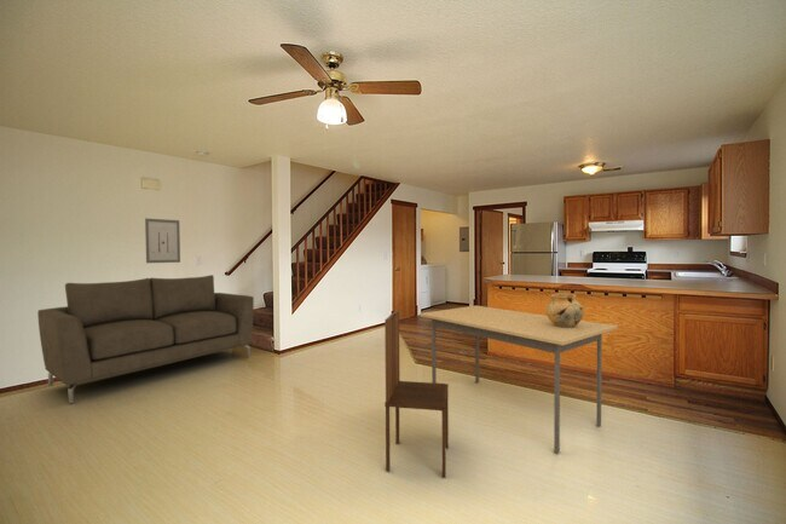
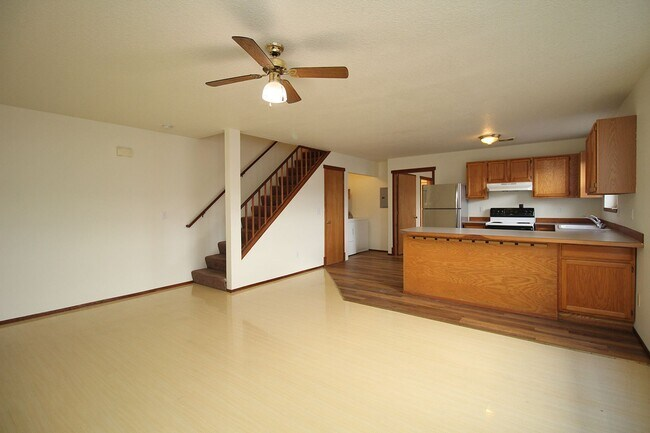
- dining chair [383,309,450,479]
- ceramic pot [544,292,585,328]
- sofa [36,273,255,405]
- wall art [144,217,181,264]
- dining table [418,305,618,455]
